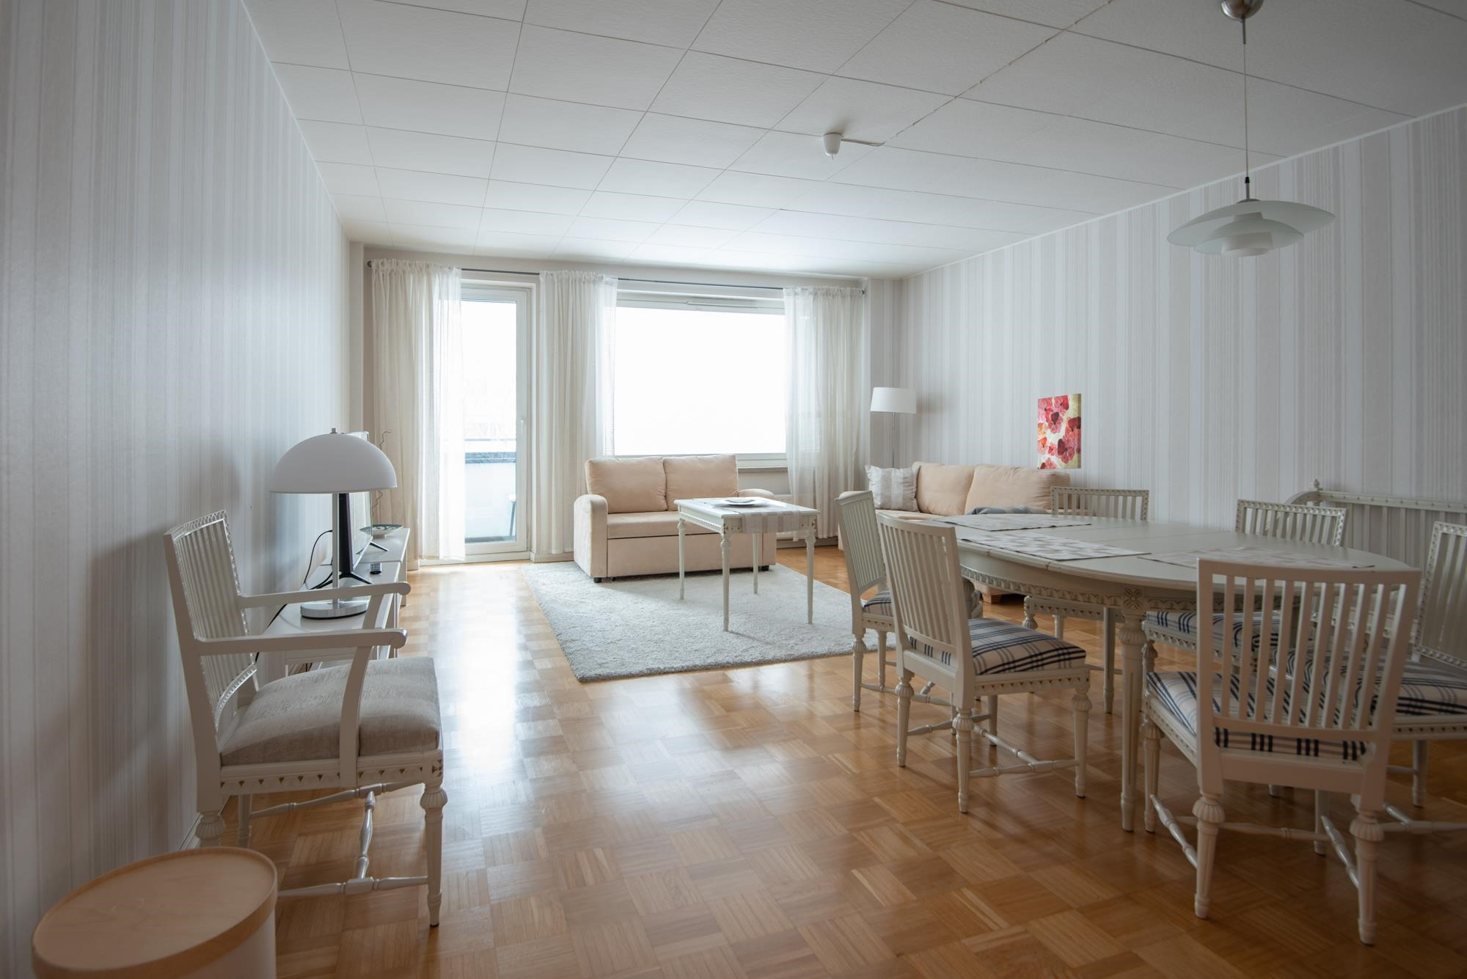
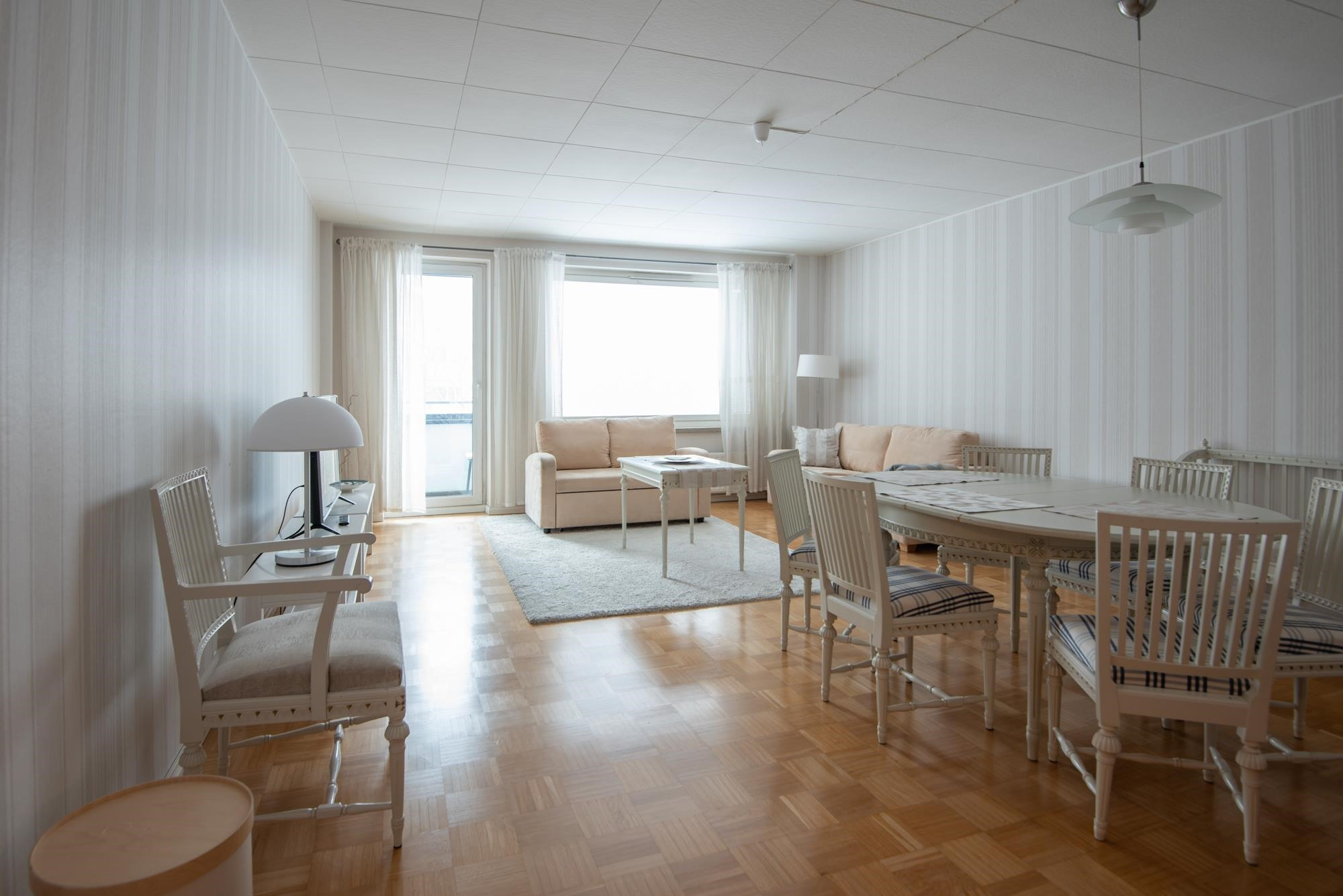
- wall art [1038,393,1081,470]
